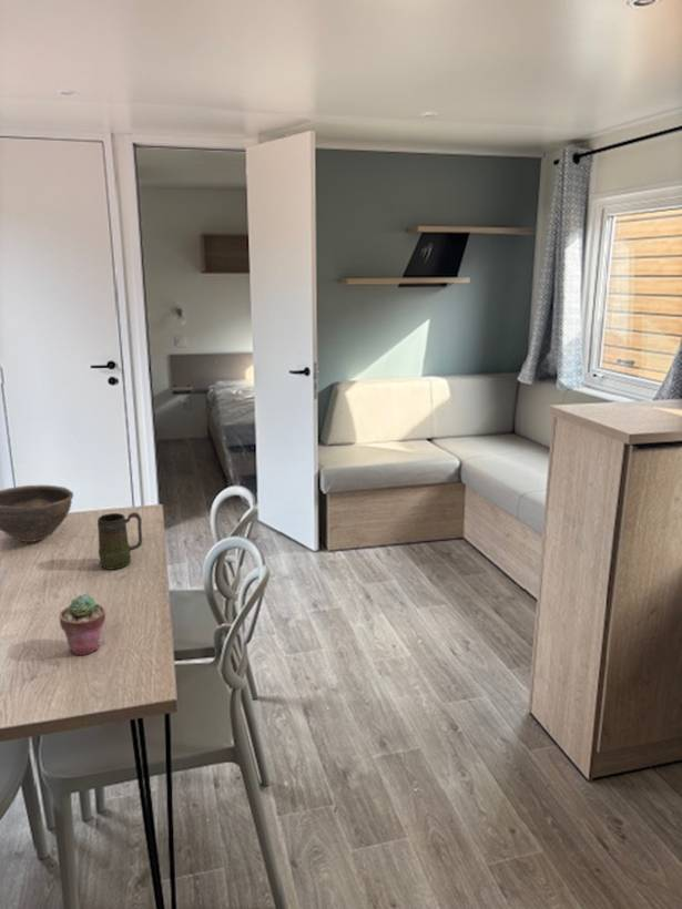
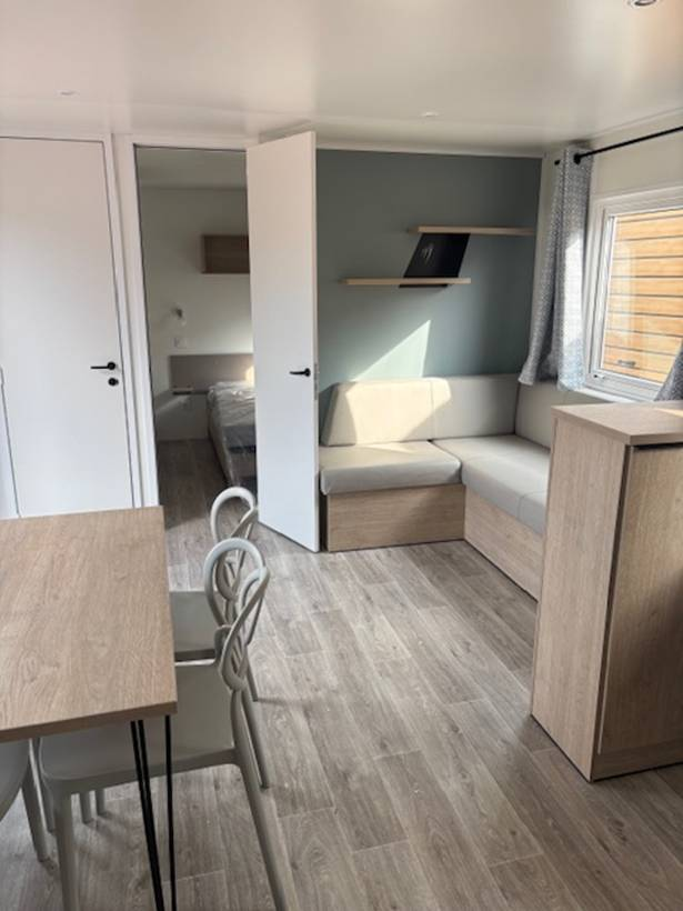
- potted succulent [59,593,106,656]
- bowl [0,484,74,543]
- mug [96,511,143,571]
